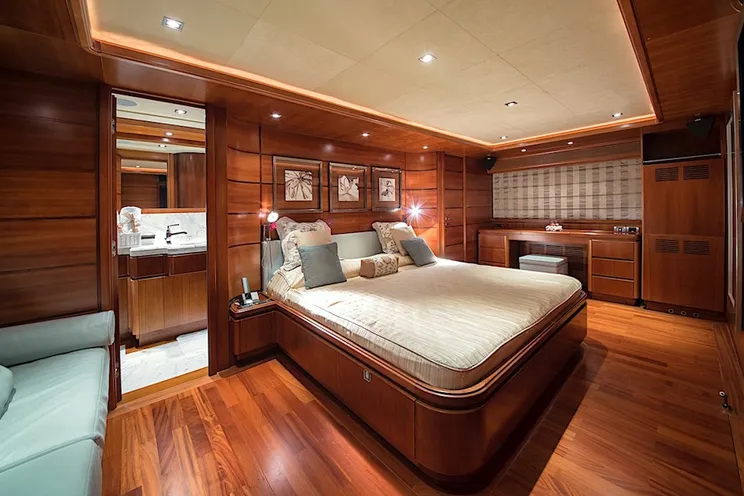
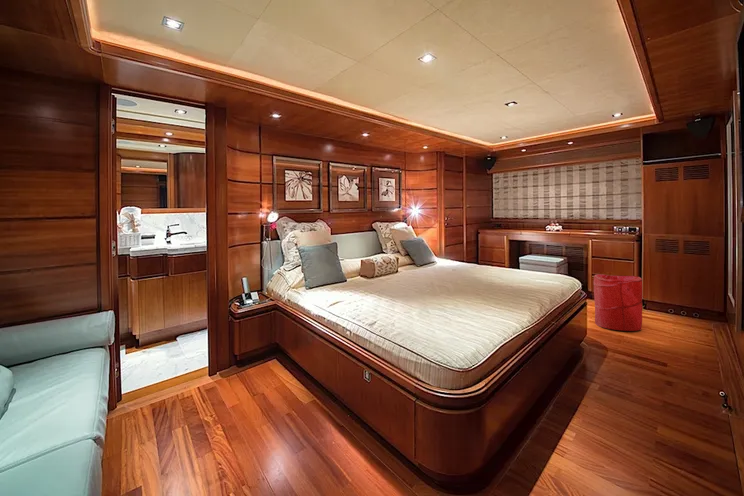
+ laundry hamper [593,273,643,332]
